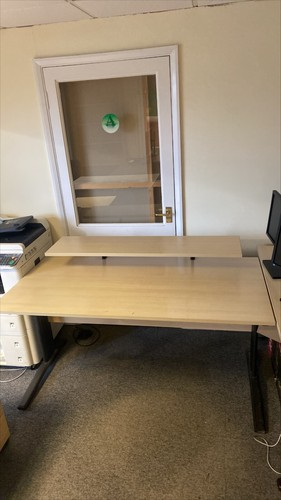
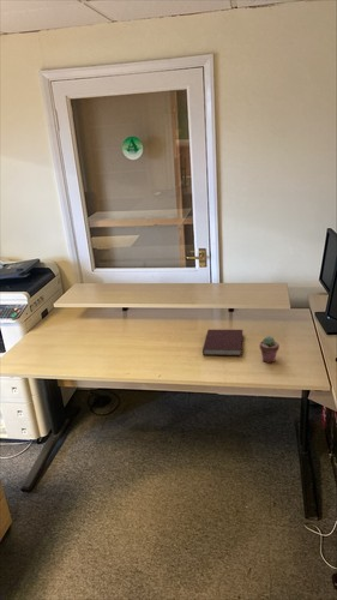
+ notebook [201,329,243,356]
+ potted succulent [259,335,281,364]
